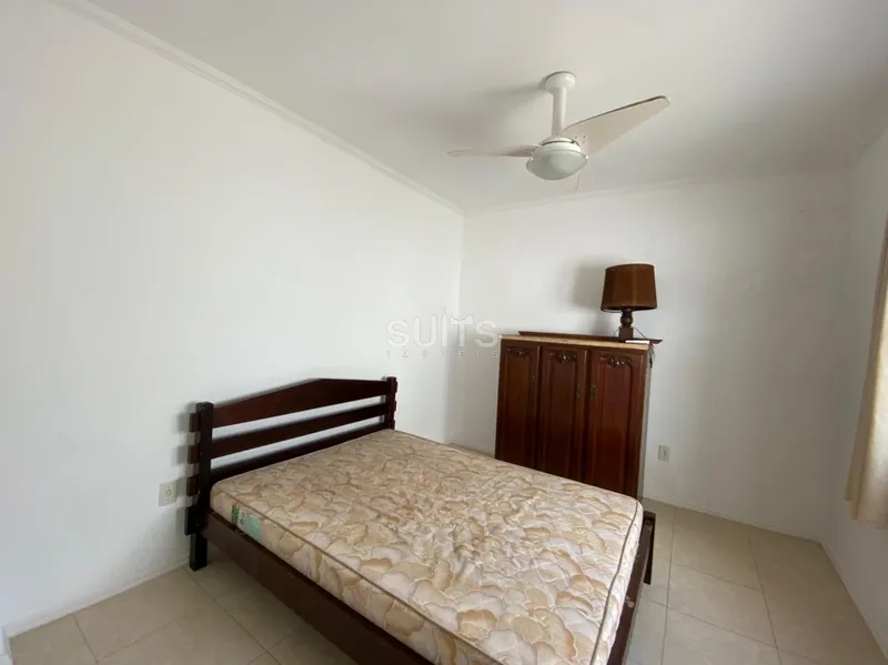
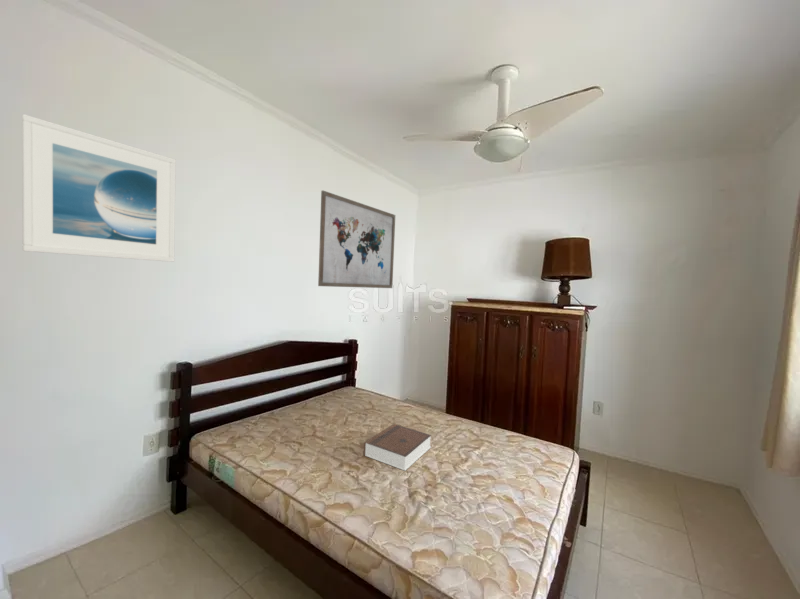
+ wall art [317,190,396,289]
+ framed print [21,113,177,263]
+ book [363,423,432,471]
